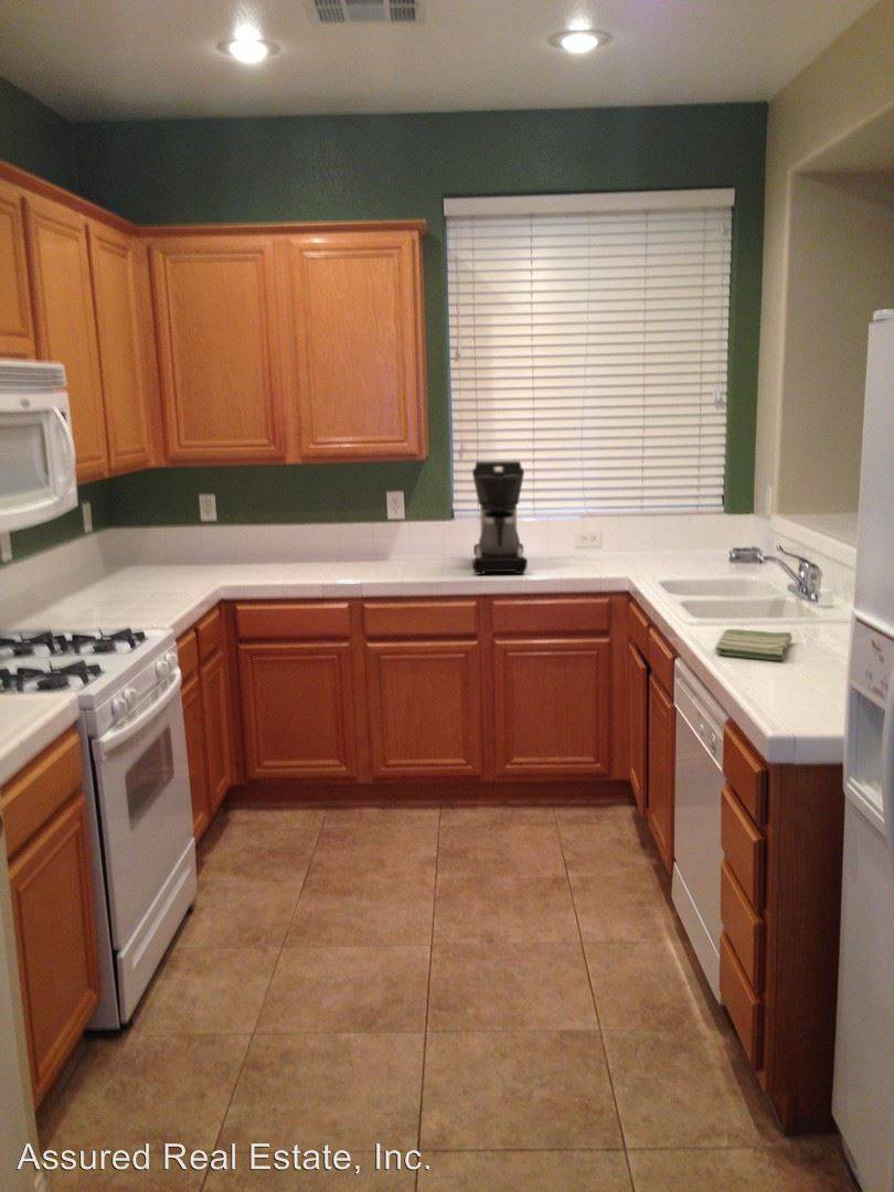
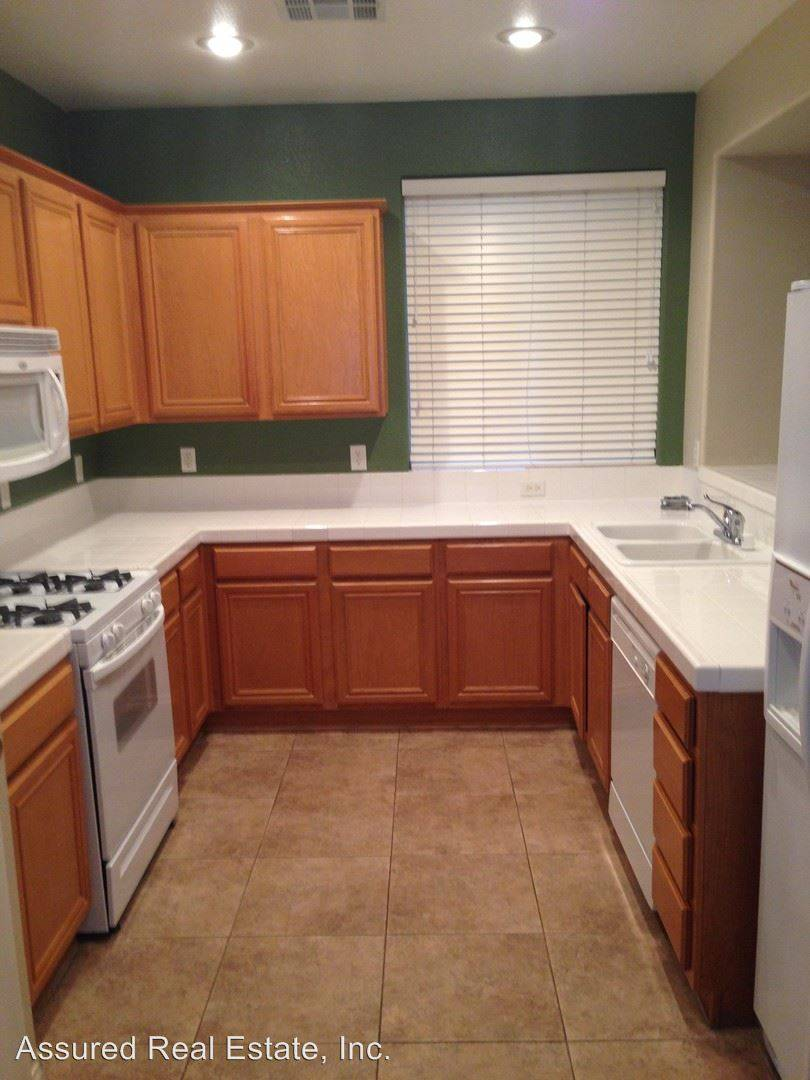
- dish towel [714,628,794,661]
- coffee maker [471,460,529,575]
